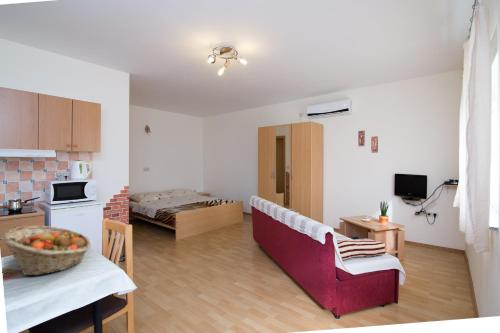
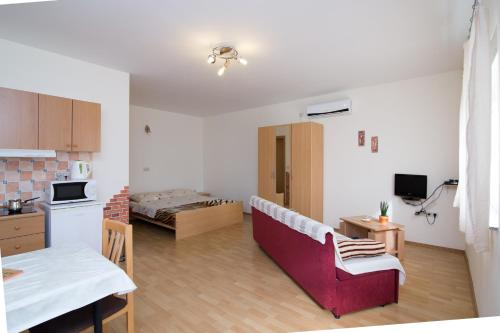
- fruit basket [0,225,92,276]
